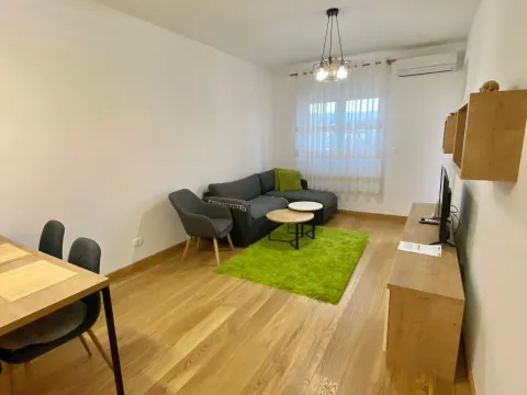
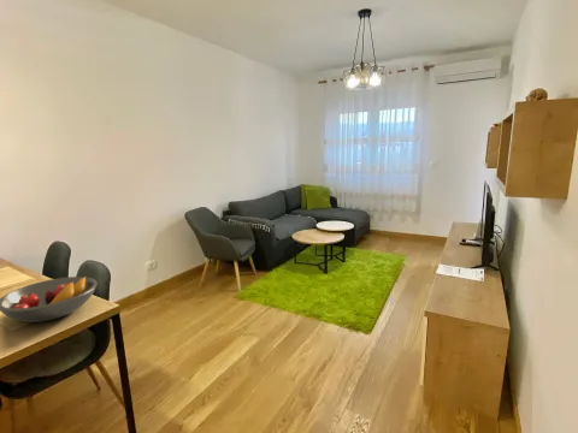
+ fruit bowl [0,275,99,324]
